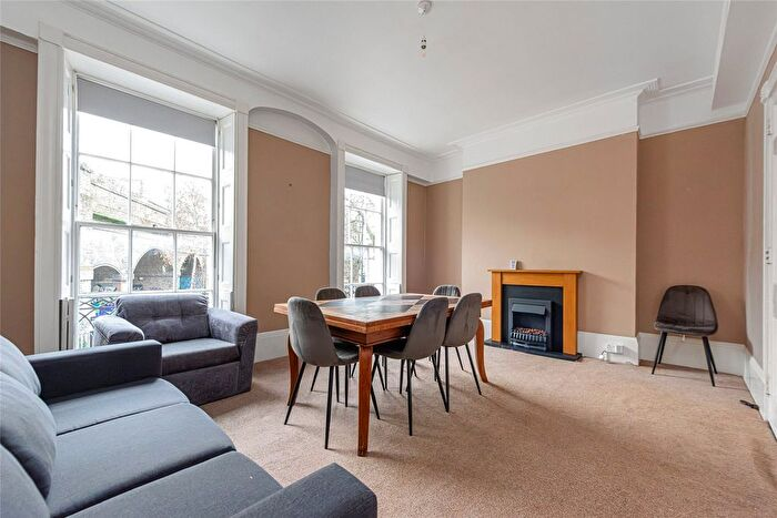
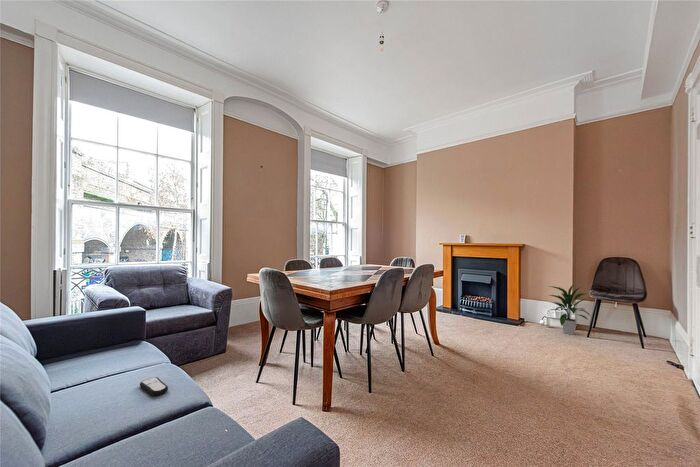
+ remote control [139,376,169,397]
+ indoor plant [547,283,592,336]
